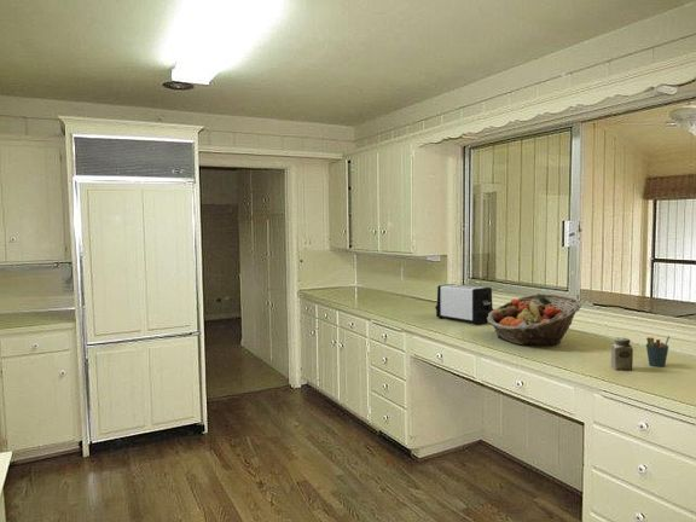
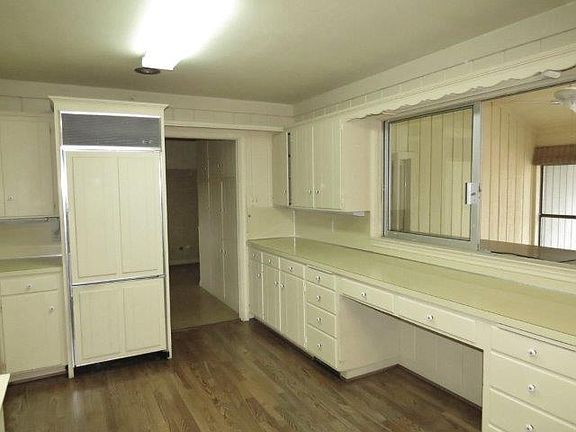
- pen holder [645,335,671,367]
- fruit basket [487,292,582,347]
- salt shaker [610,336,634,372]
- toaster [434,283,494,325]
